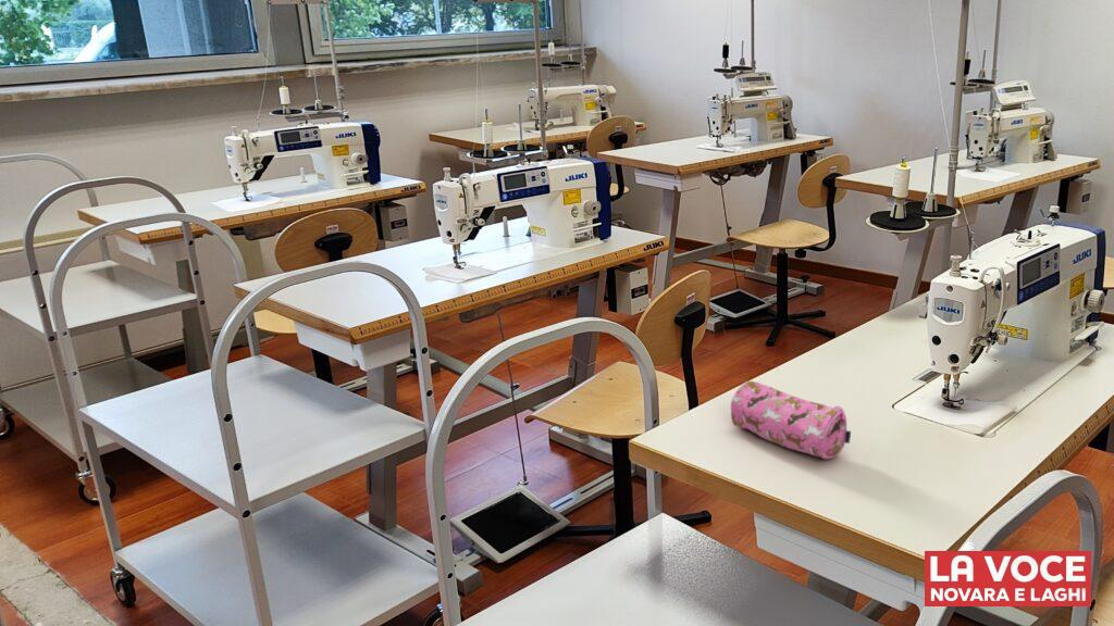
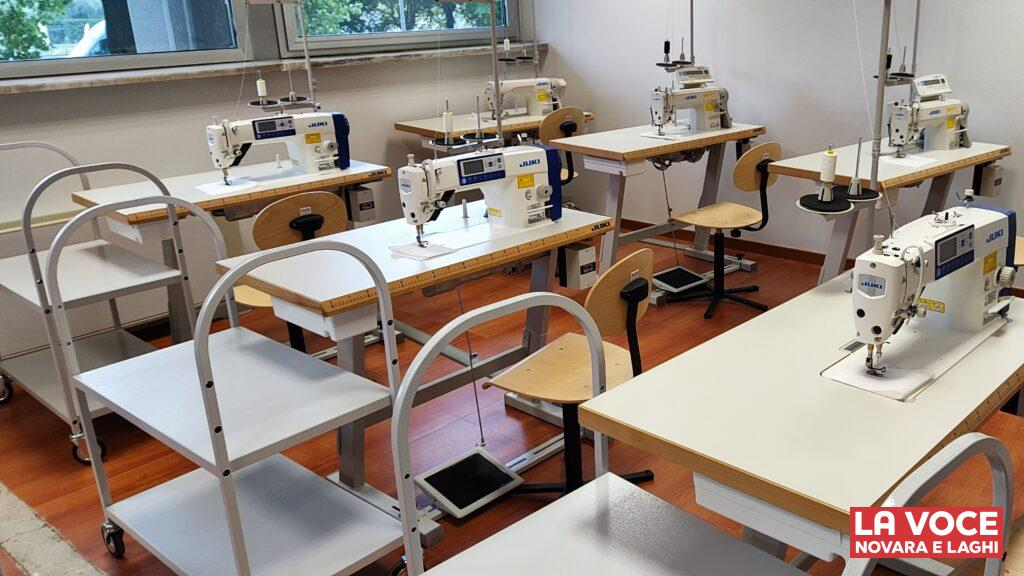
- pencil case [730,380,852,460]
